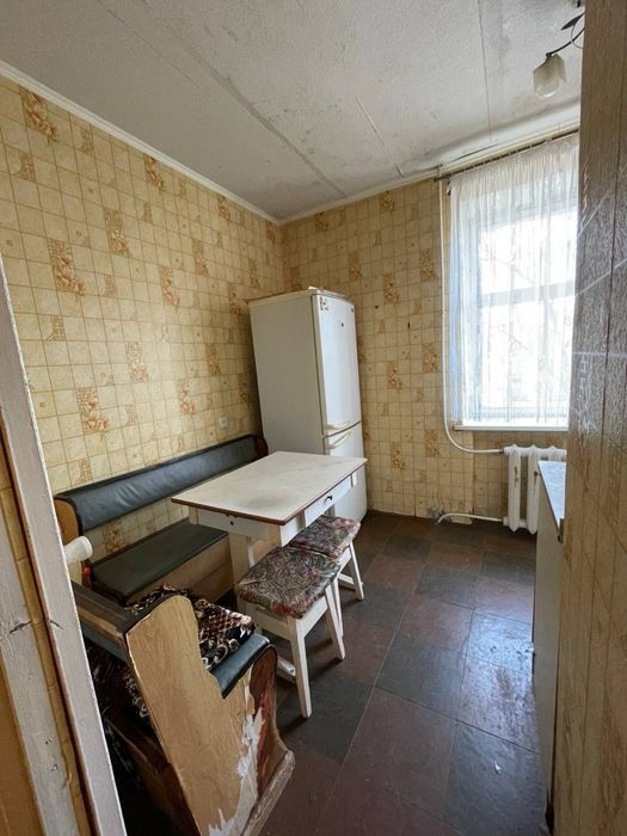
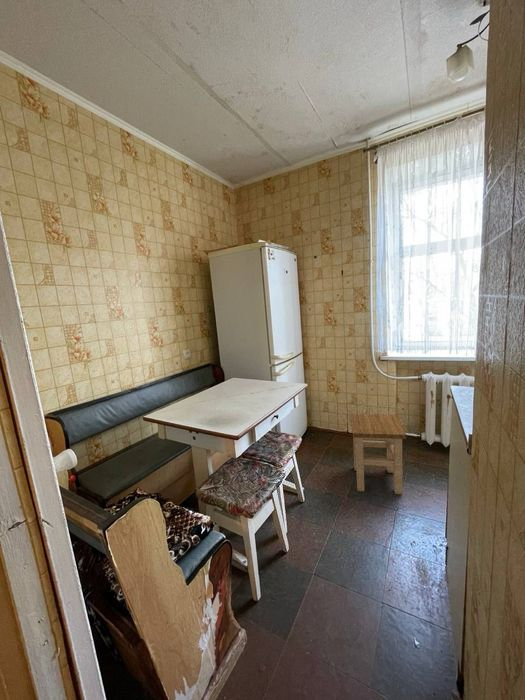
+ stool [349,413,407,495]
